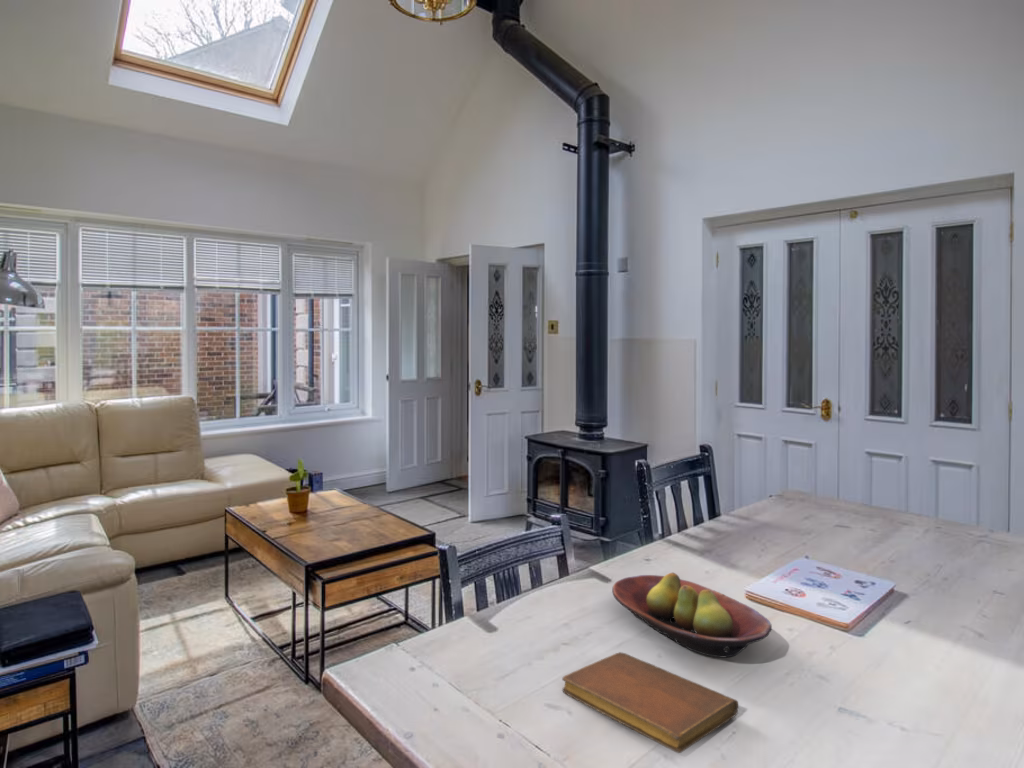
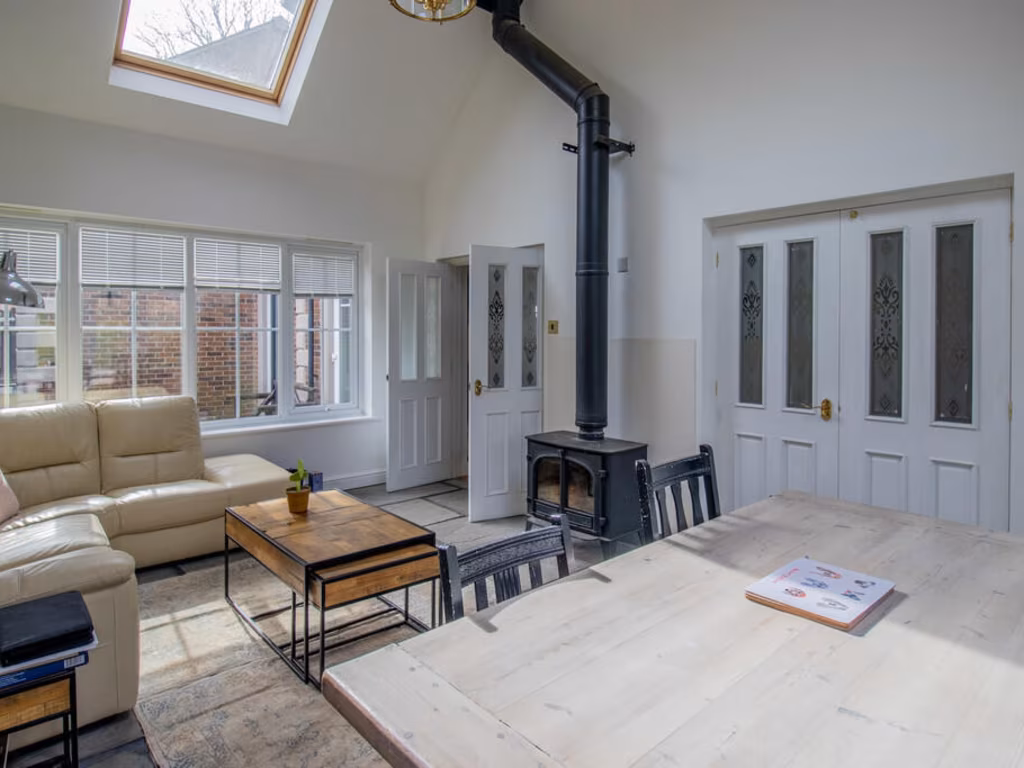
- fruit bowl [611,572,773,658]
- notebook [561,651,739,754]
